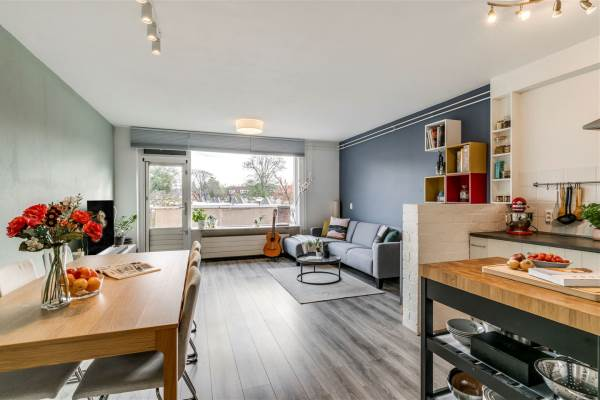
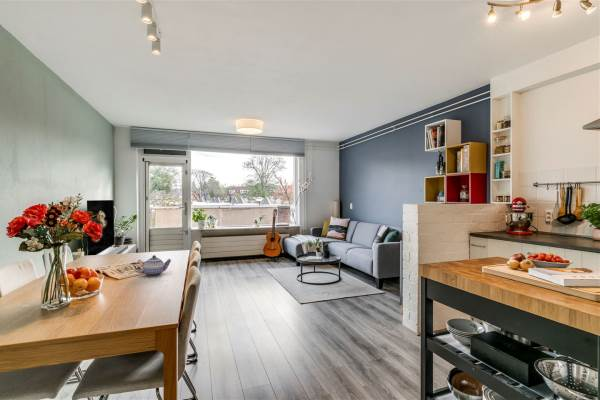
+ teapot [134,254,172,277]
